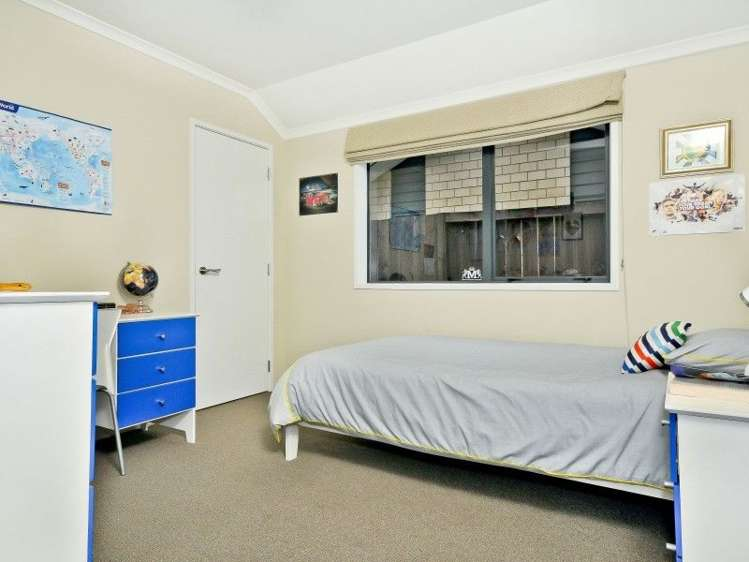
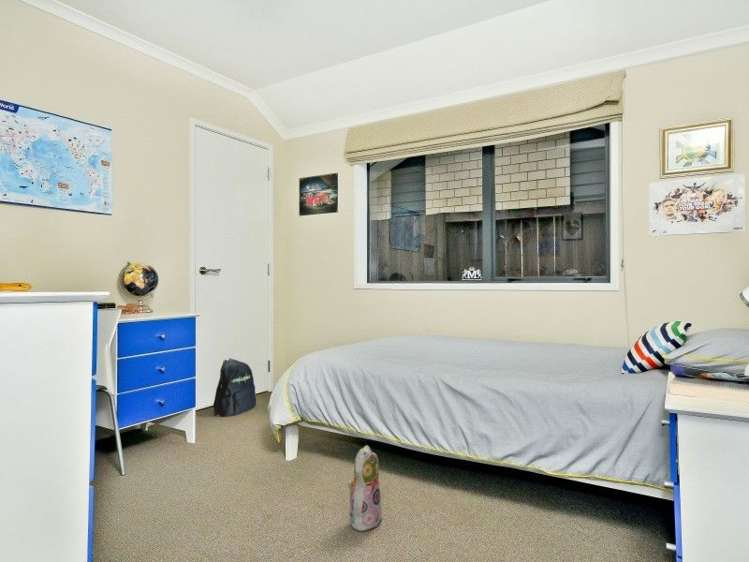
+ backpack [212,357,257,418]
+ plush toy [347,444,383,532]
